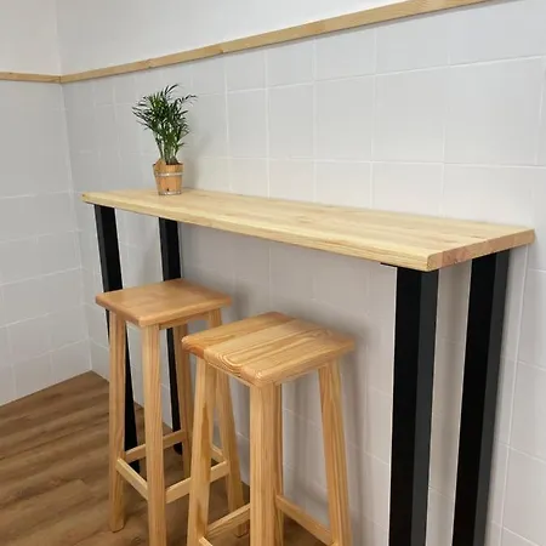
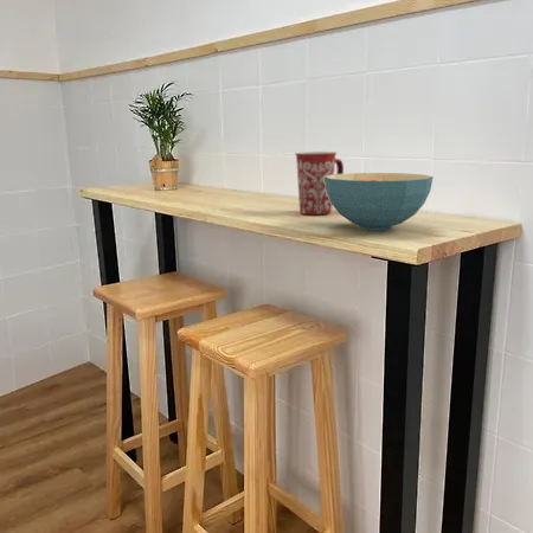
+ mug [294,150,345,216]
+ cereal bowl [325,172,434,232]
